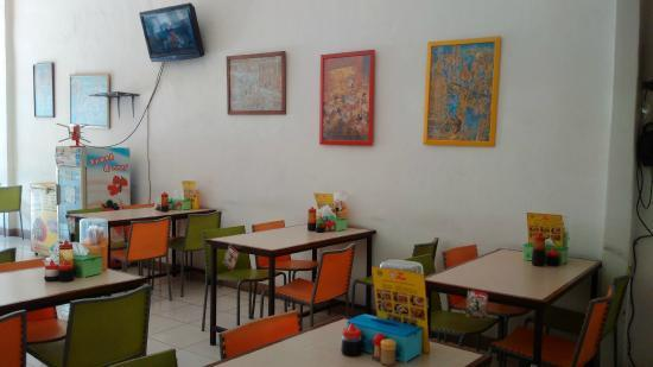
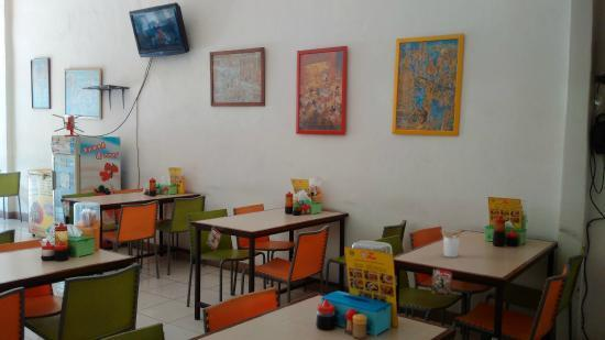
+ utensil holder [439,228,463,259]
